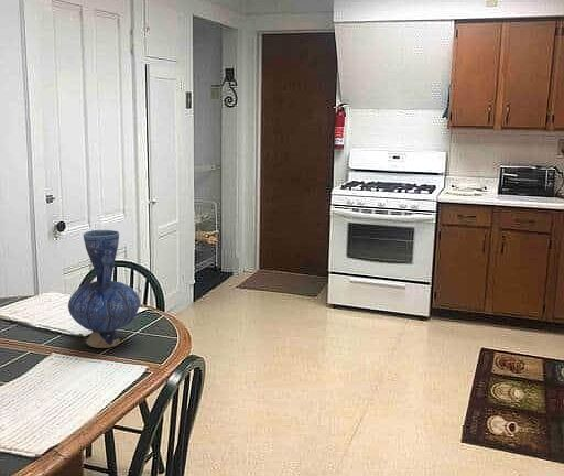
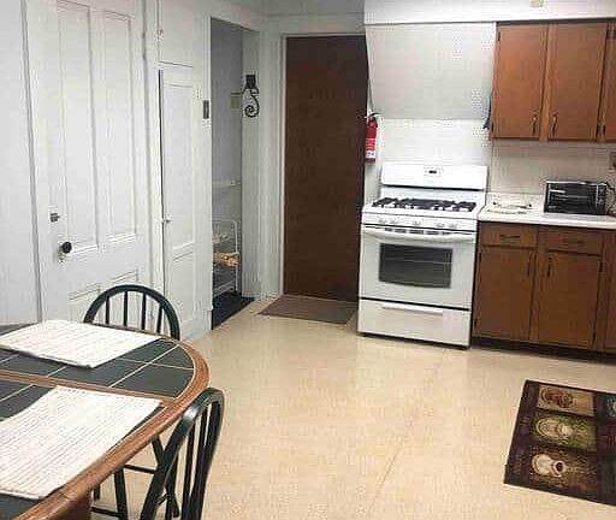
- vase [67,229,141,349]
